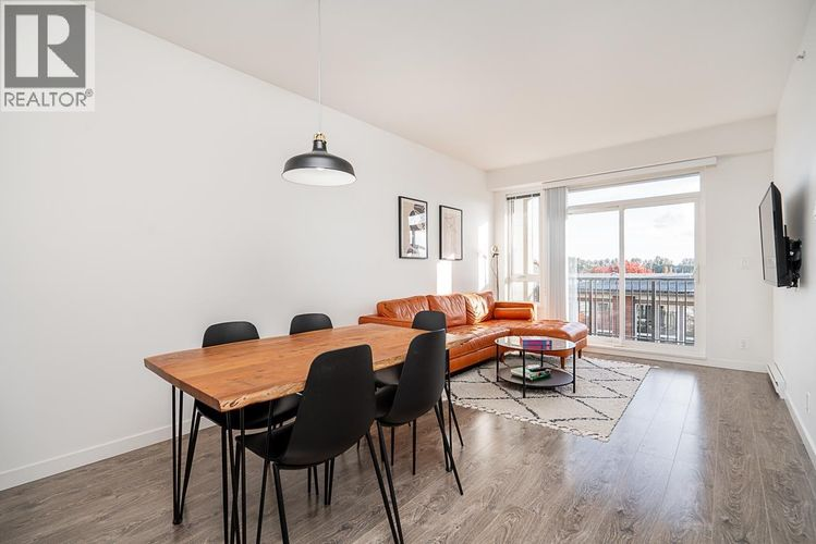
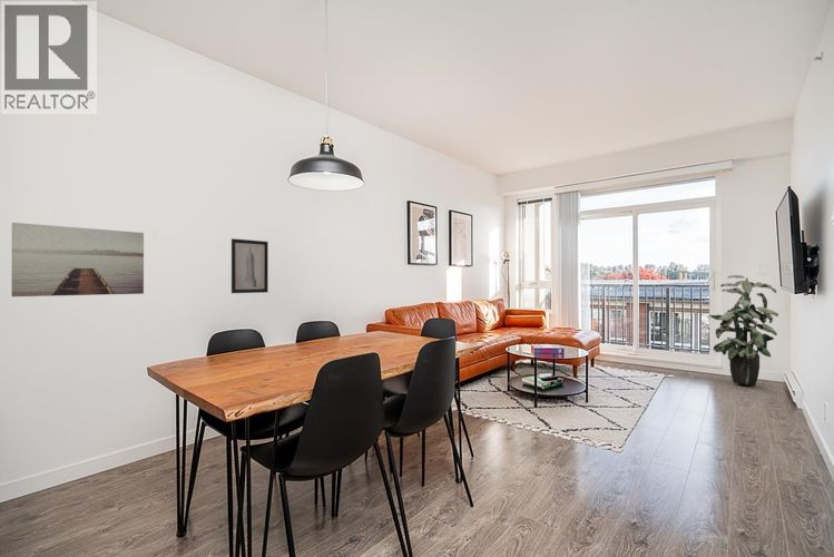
+ wall art [10,222,145,297]
+ indoor plant [708,274,779,387]
+ wall art [230,237,269,294]
